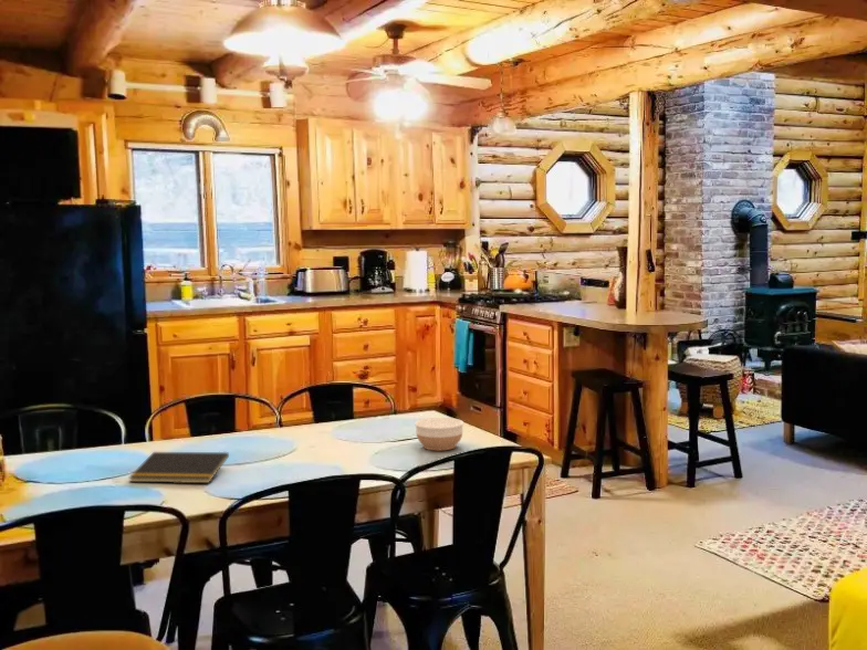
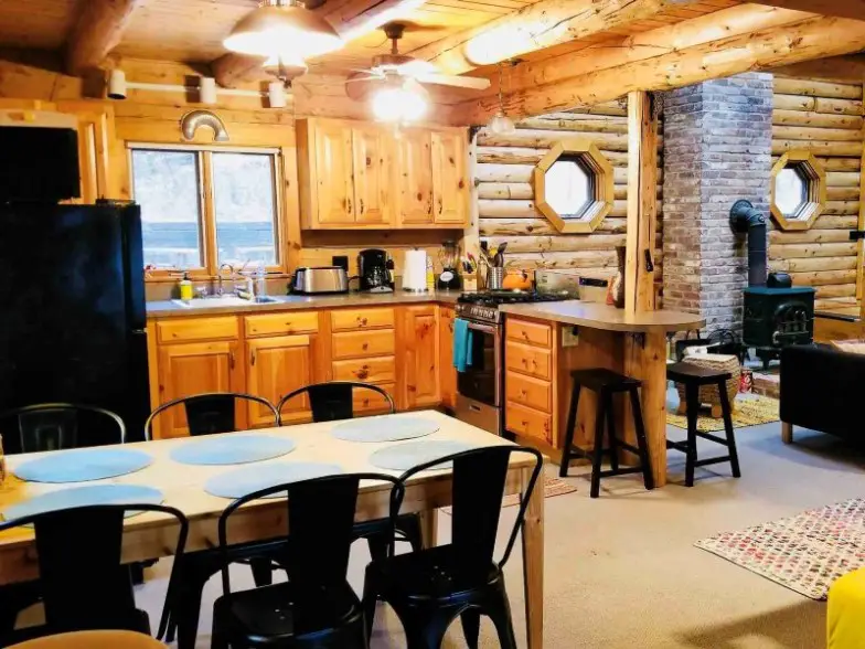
- bowl [414,417,464,451]
- notepad [128,451,230,484]
